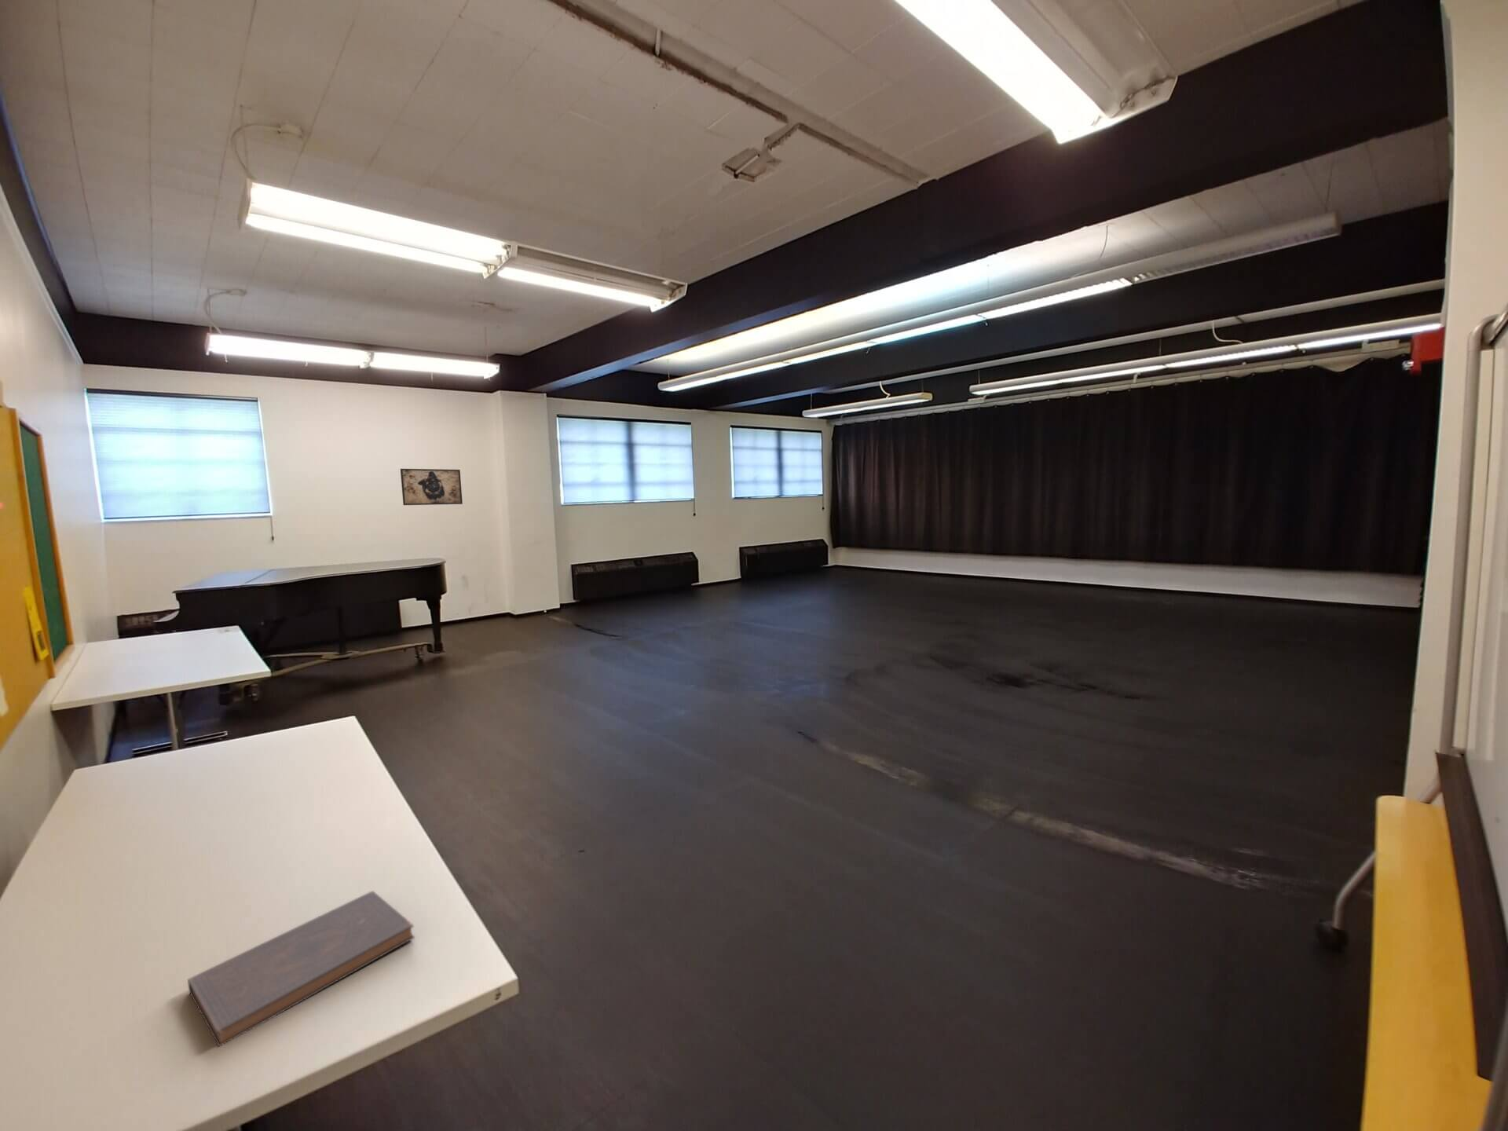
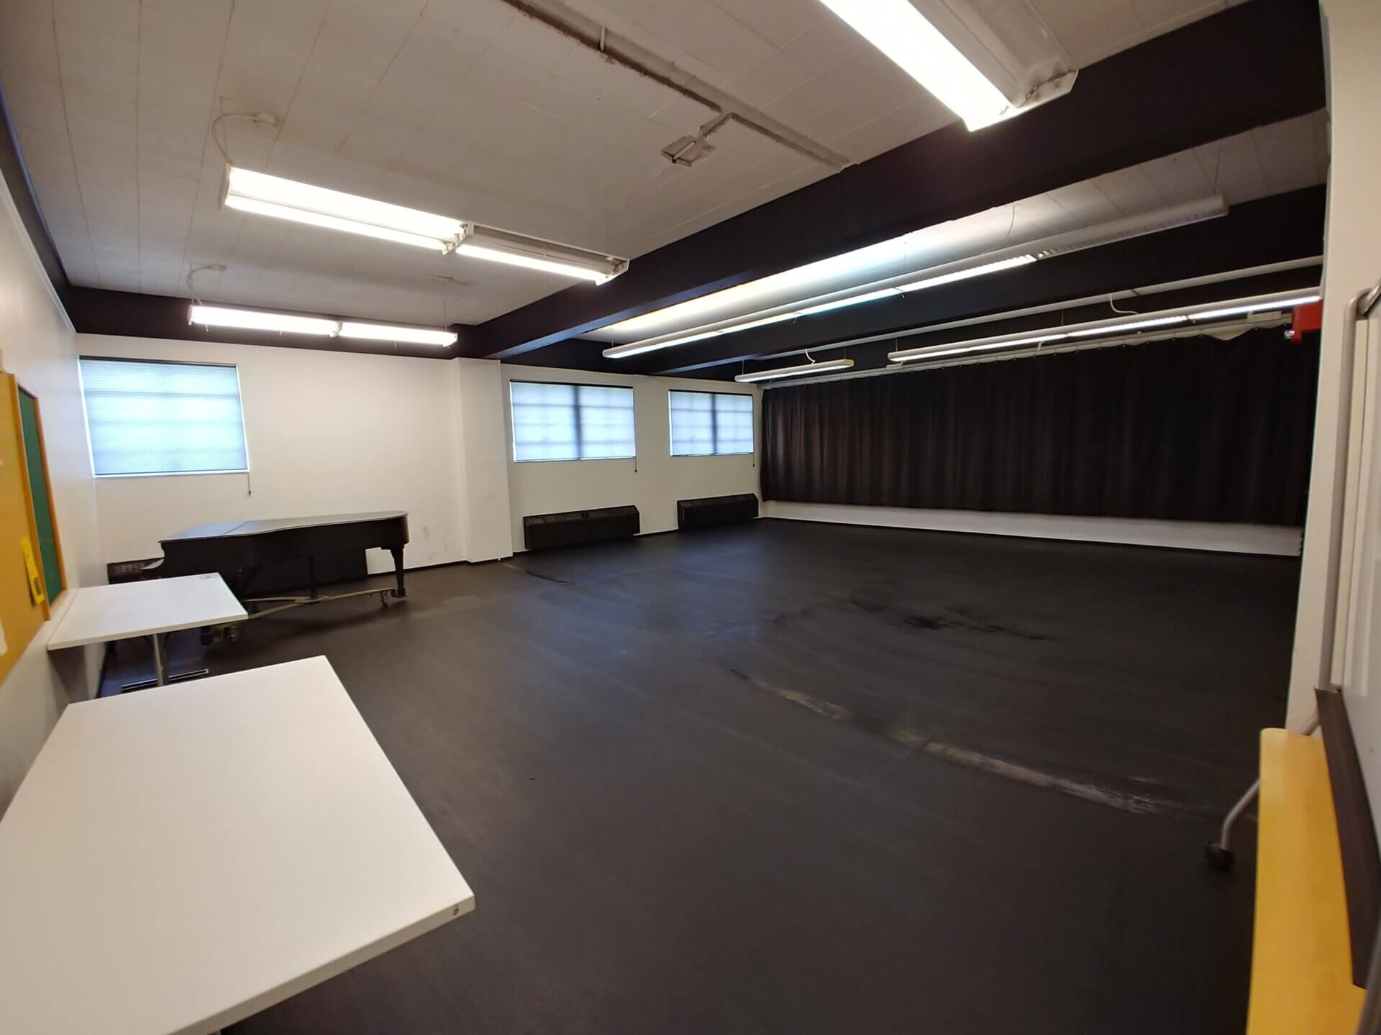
- book [186,890,416,1048]
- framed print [400,468,463,506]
